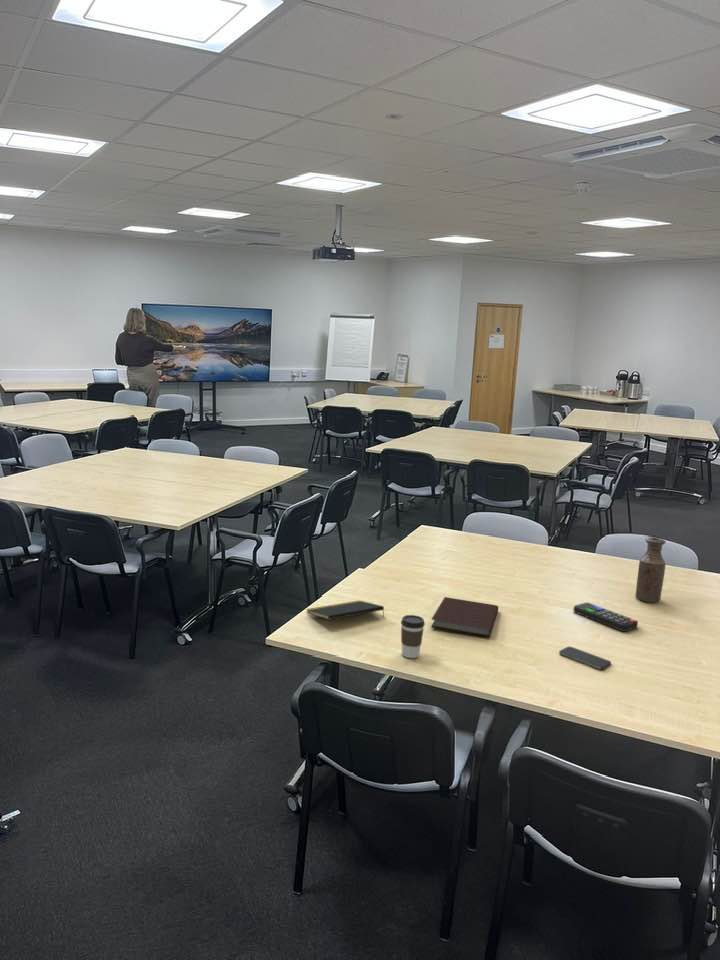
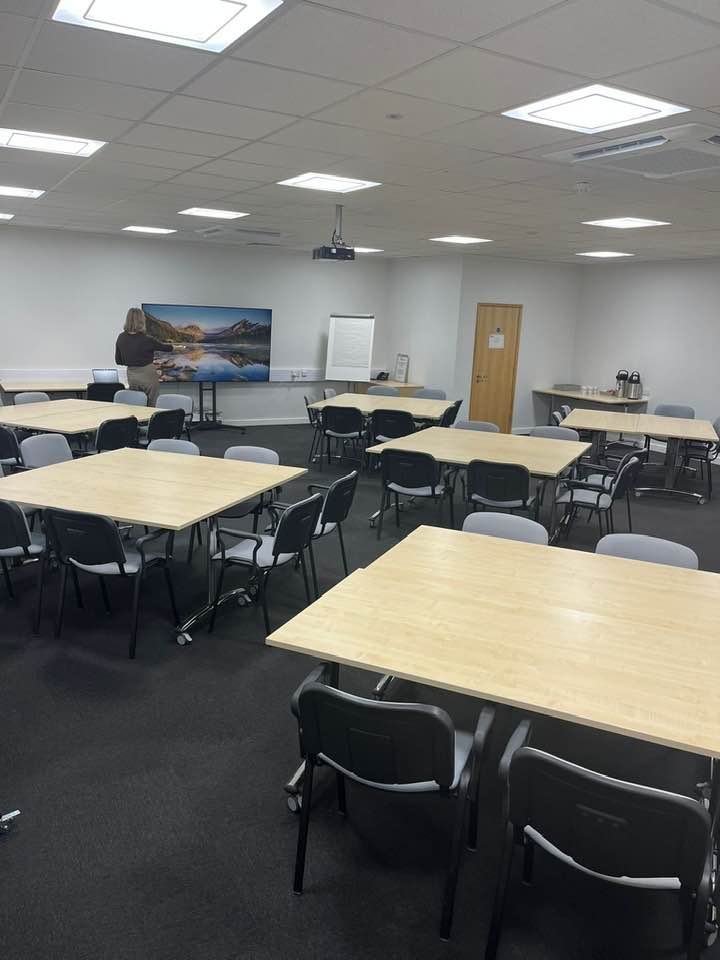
- coffee cup [400,614,426,659]
- bottle [635,536,667,603]
- remote control [572,602,639,632]
- notepad [305,599,385,621]
- notebook [430,596,499,638]
- smartphone [558,646,612,670]
